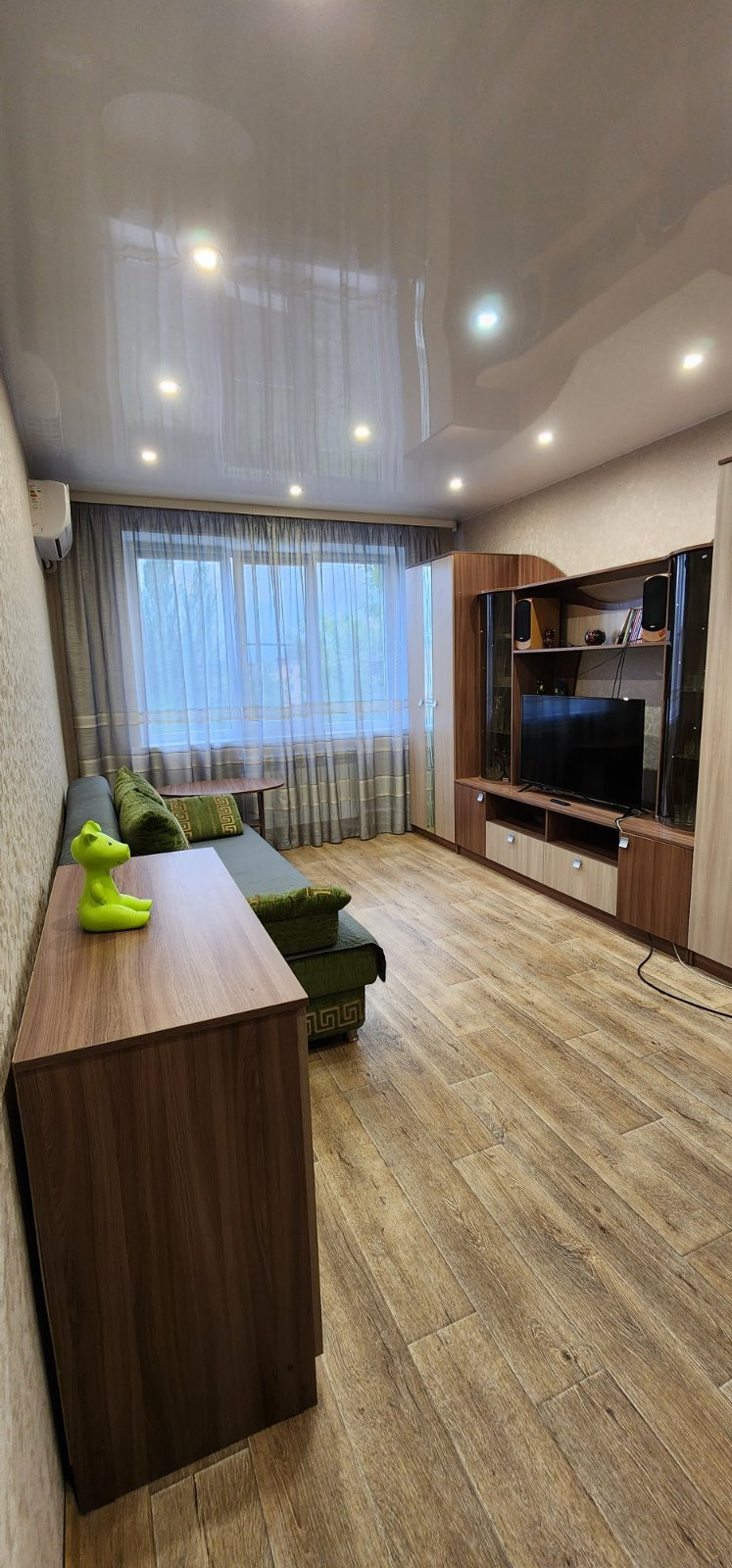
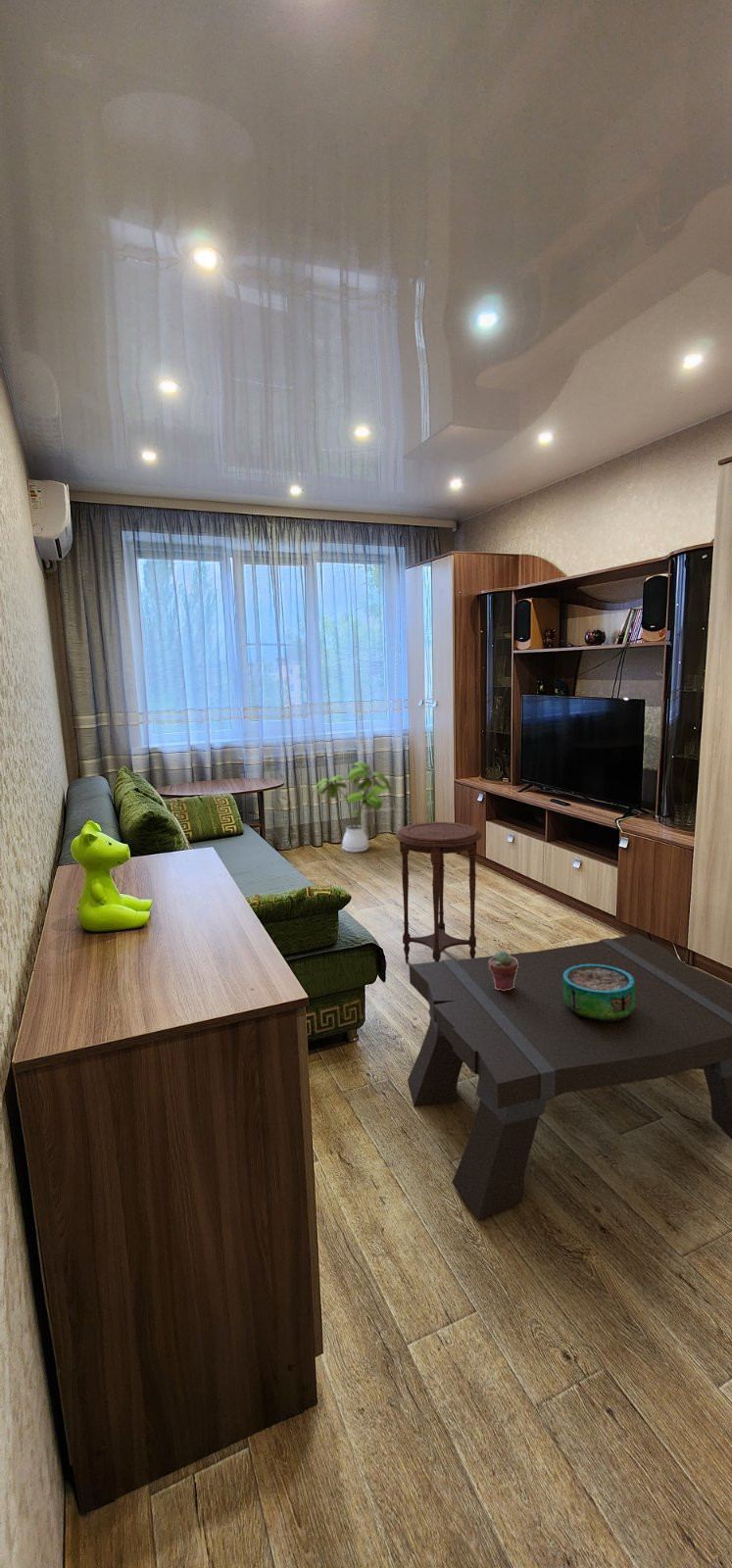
+ house plant [312,761,393,854]
+ potted succulent [489,951,518,991]
+ decorative bowl [562,964,635,1022]
+ side table [395,821,482,963]
+ coffee table [407,933,732,1220]
